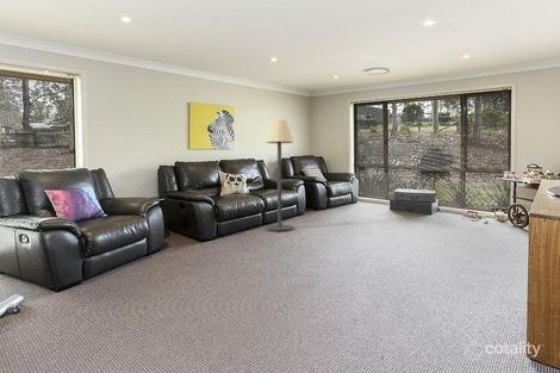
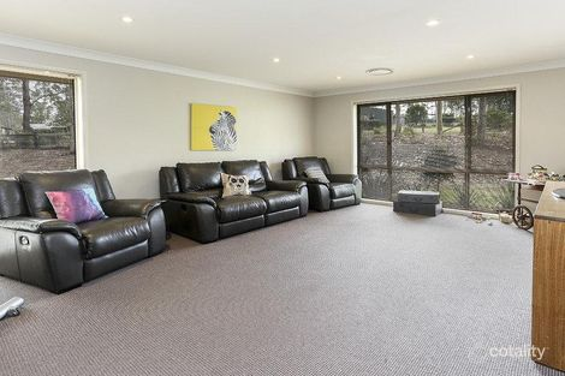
- floor lamp [265,119,294,232]
